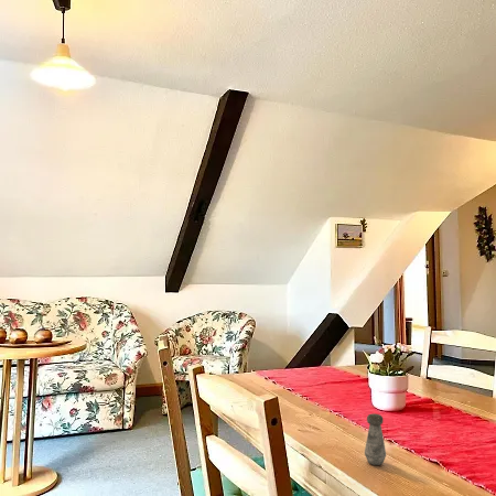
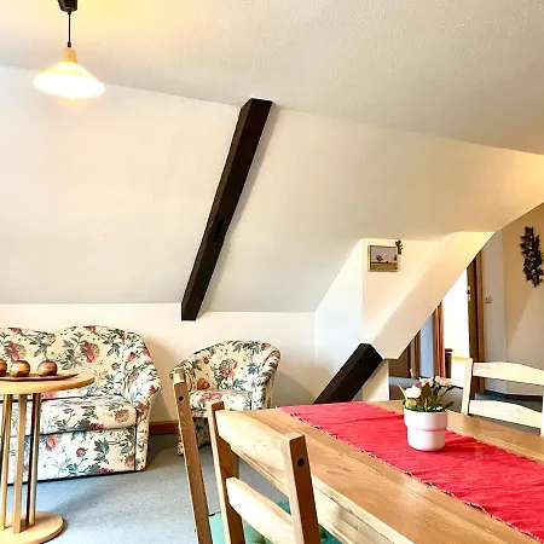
- salt shaker [364,412,387,466]
